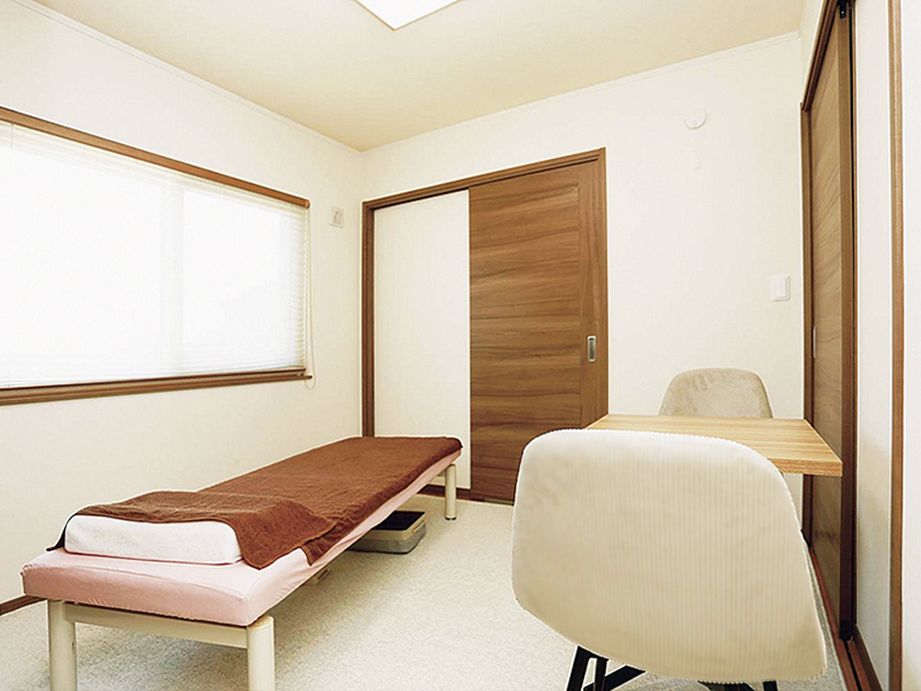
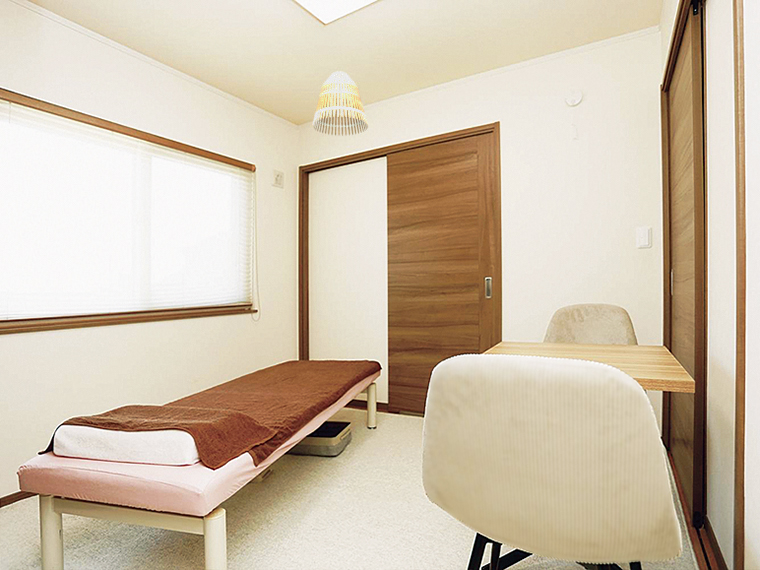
+ lamp shade [311,70,369,137]
